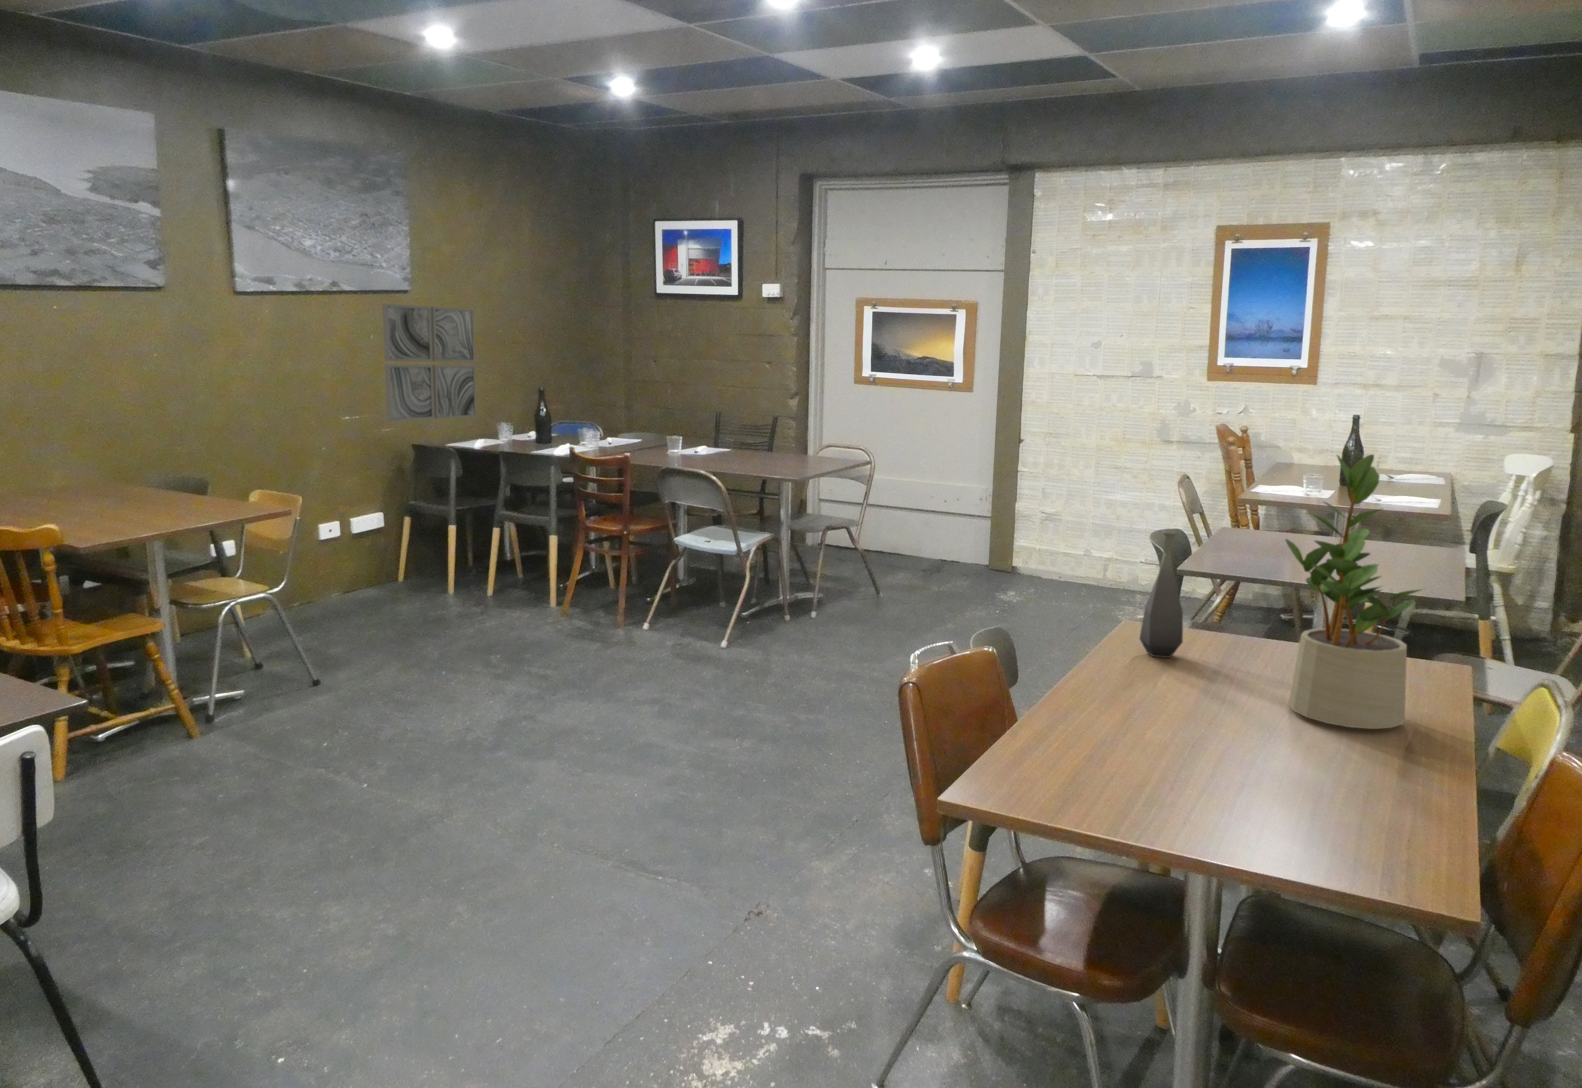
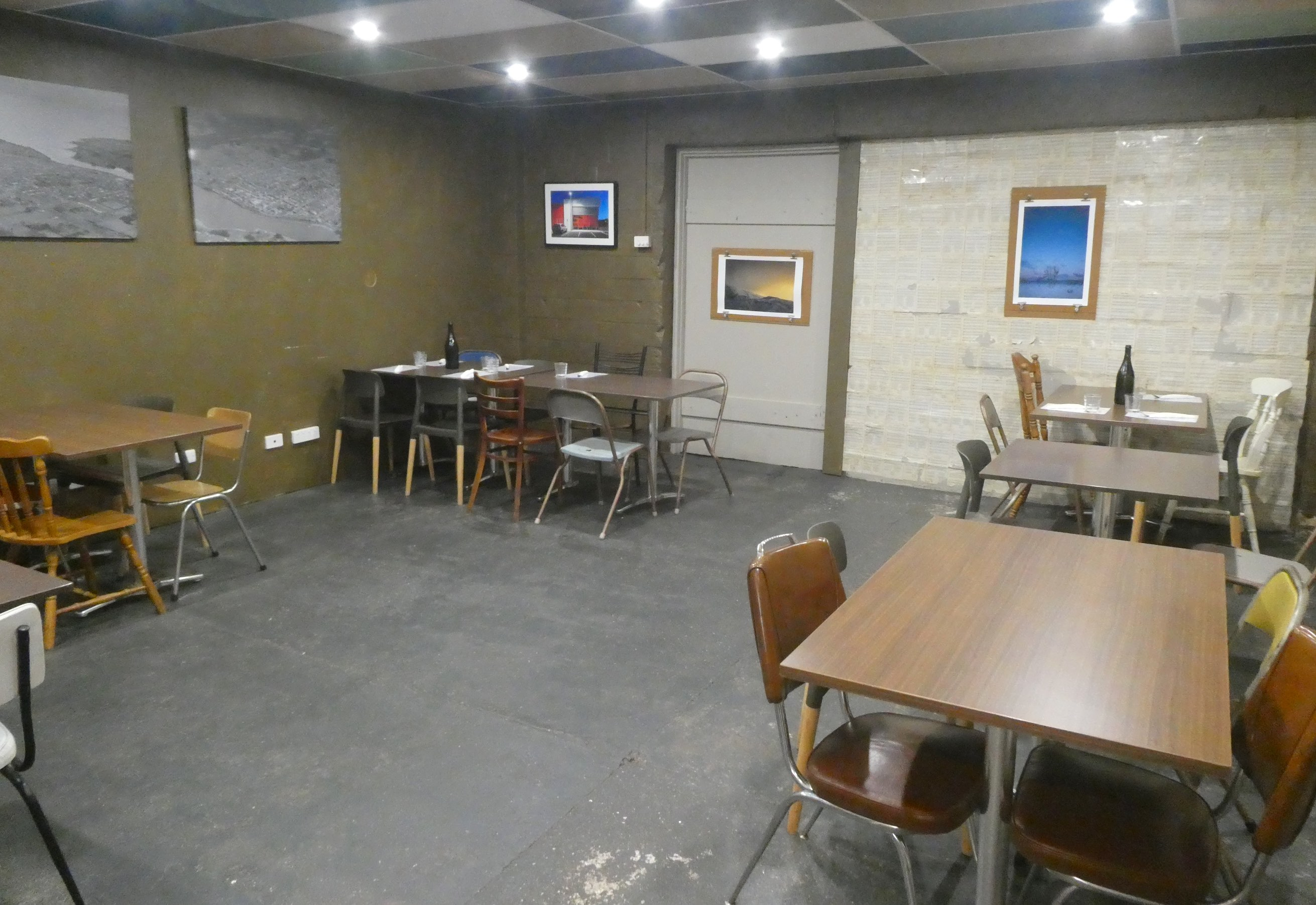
- wall art [381,303,477,422]
- potted plant [1284,453,1427,730]
- bottle [1138,530,1184,659]
